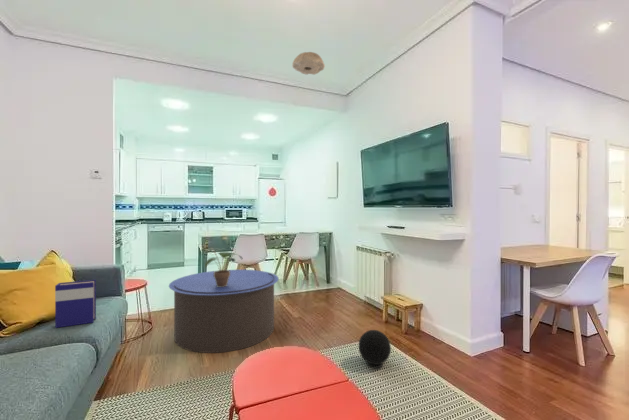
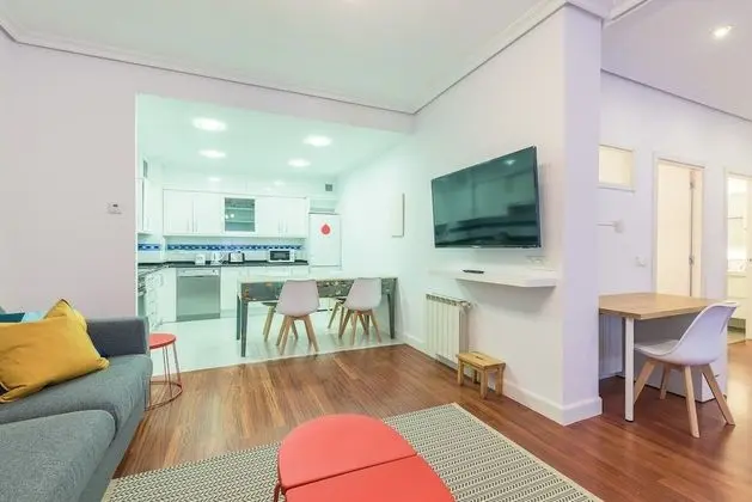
- ball [358,329,392,366]
- potted plant [201,247,243,287]
- hardback book [54,279,97,329]
- coffee table [168,269,280,354]
- ceiling light [291,51,326,76]
